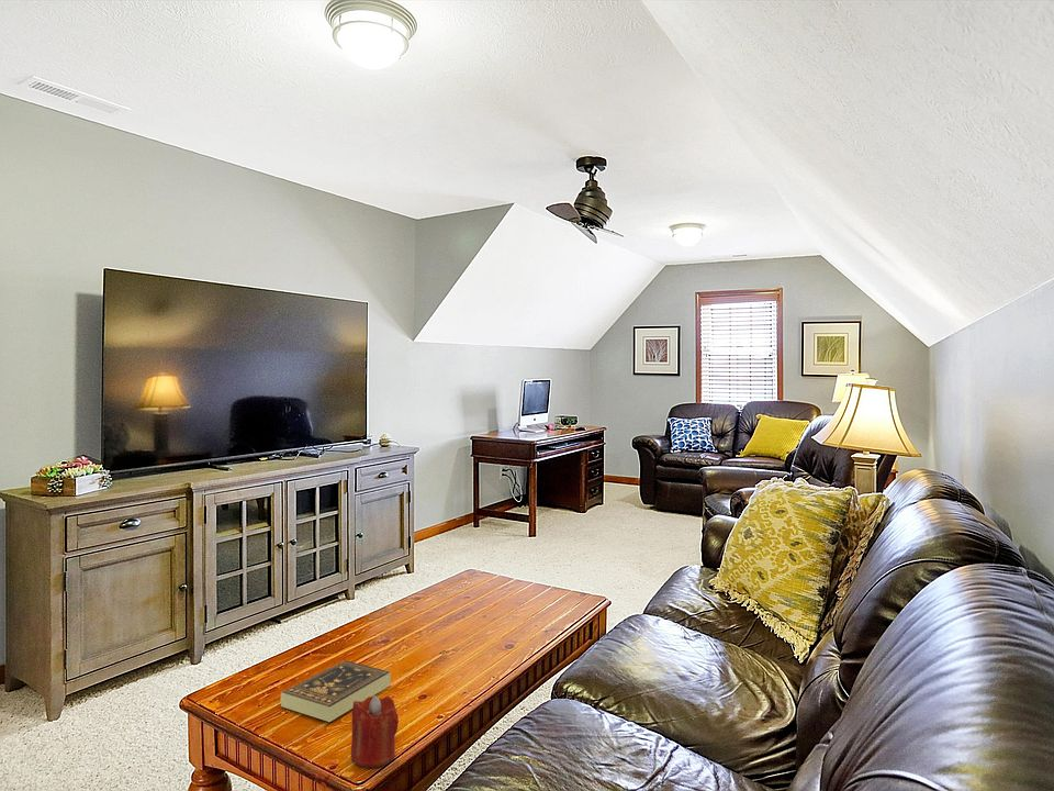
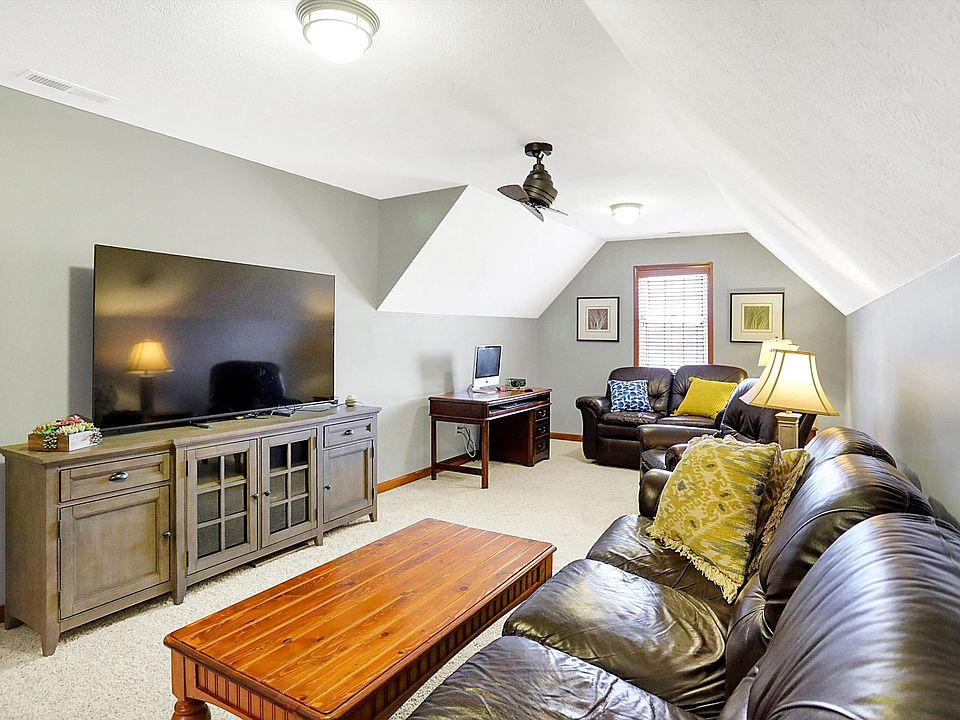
- book [279,659,392,723]
- candle [350,695,400,769]
